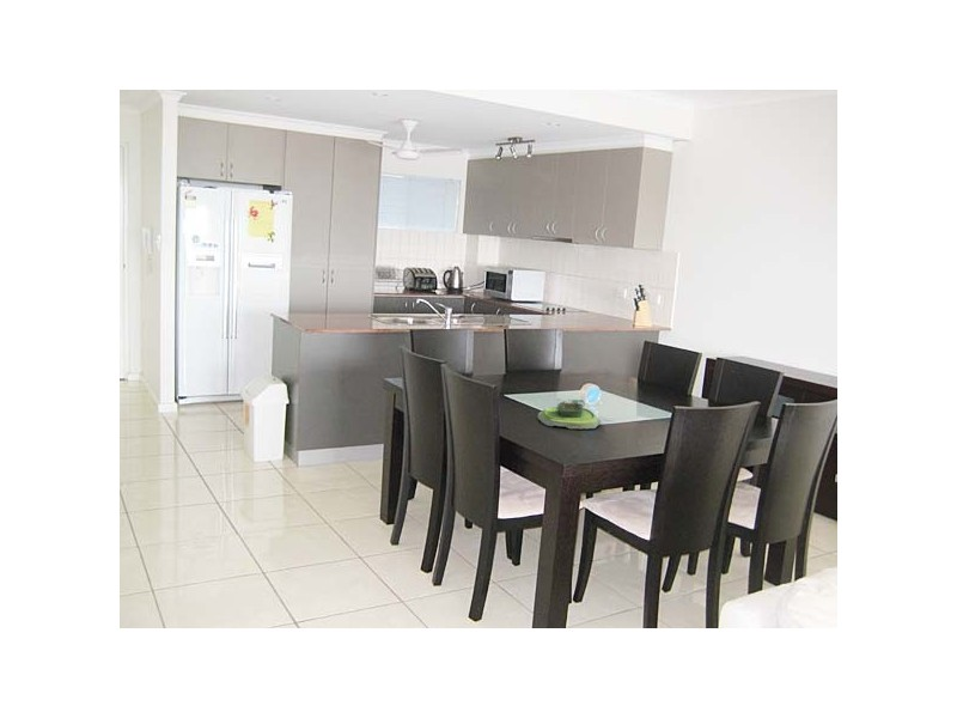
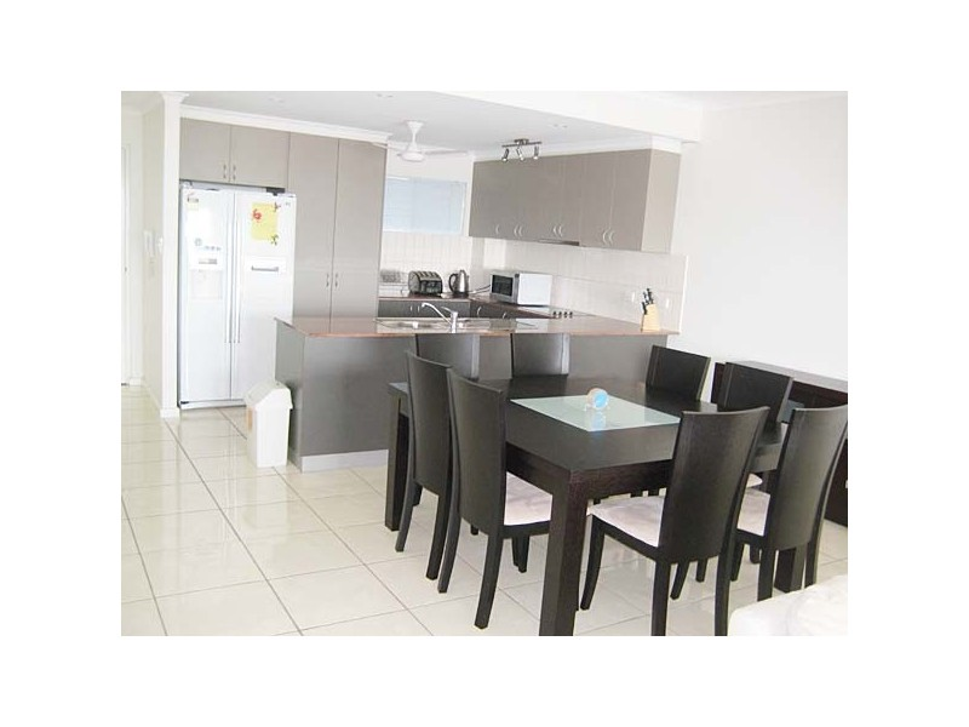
- plant pot [537,398,602,430]
